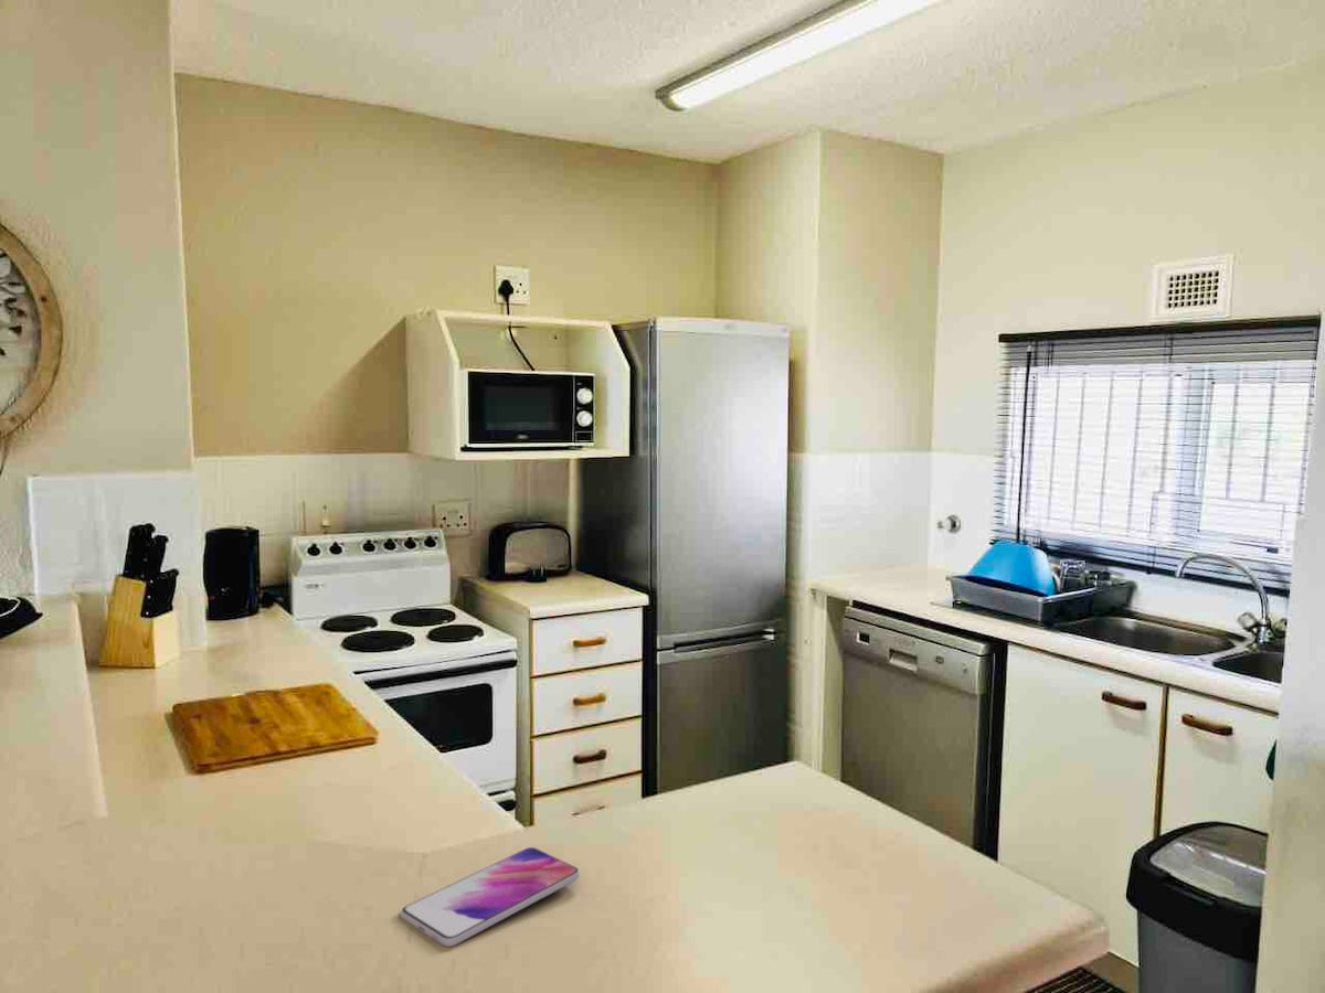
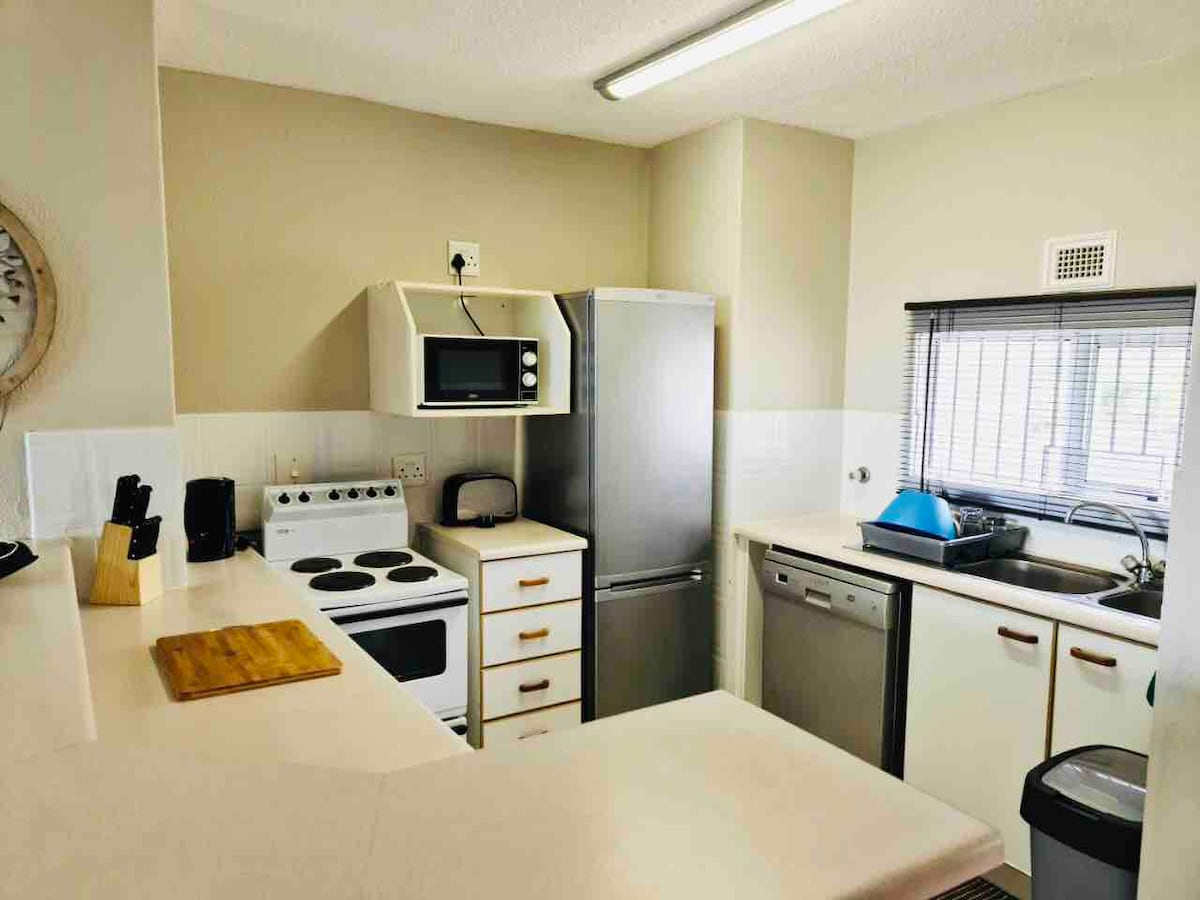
- smartphone [400,846,581,948]
